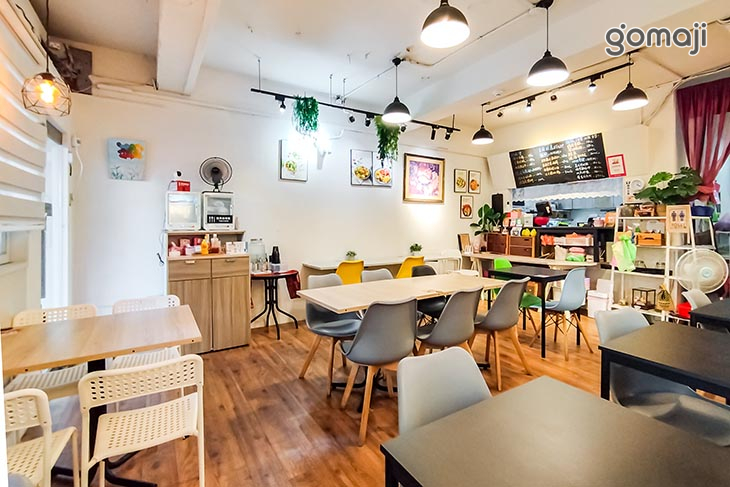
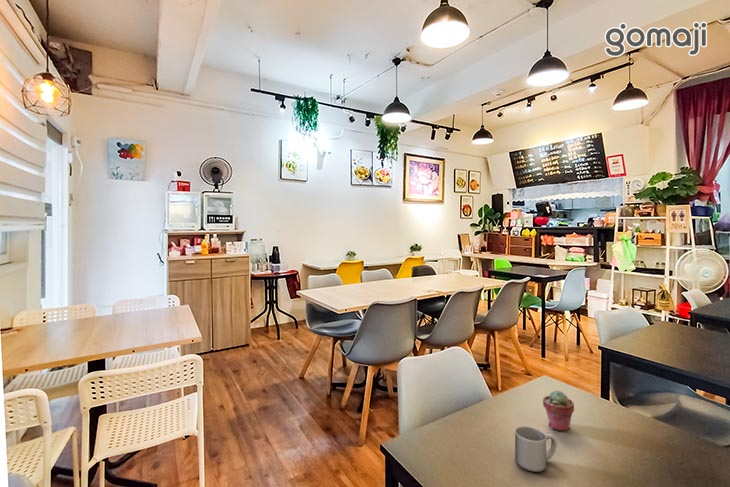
+ potted succulent [542,389,575,432]
+ mug [514,425,558,473]
